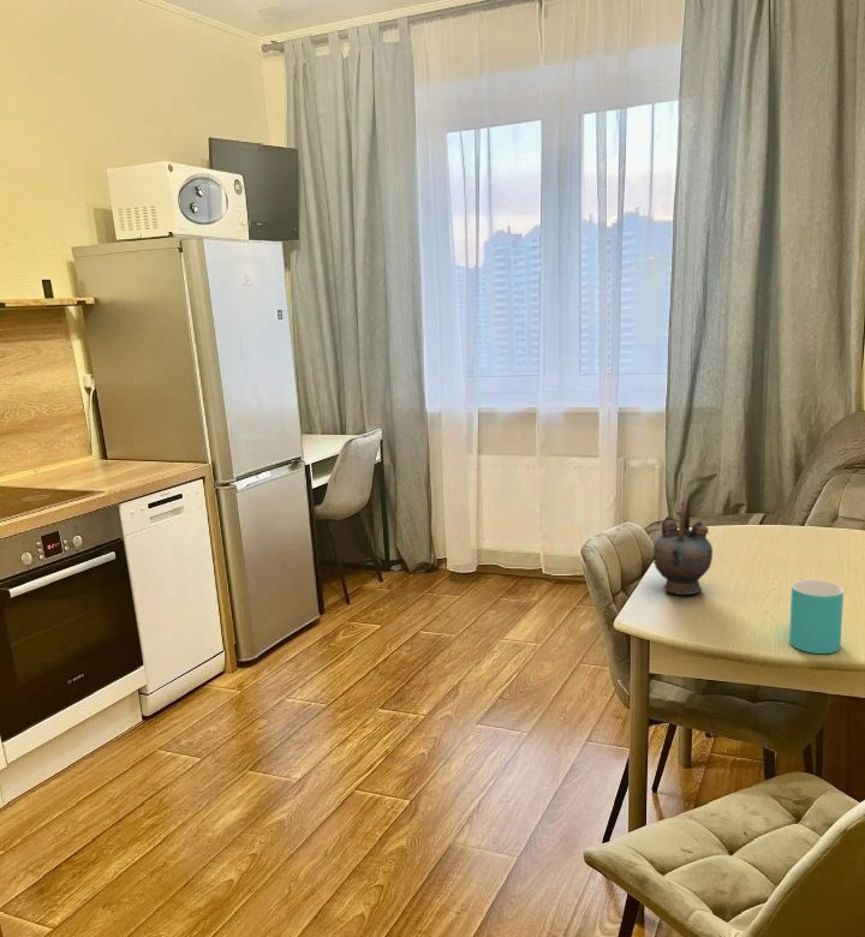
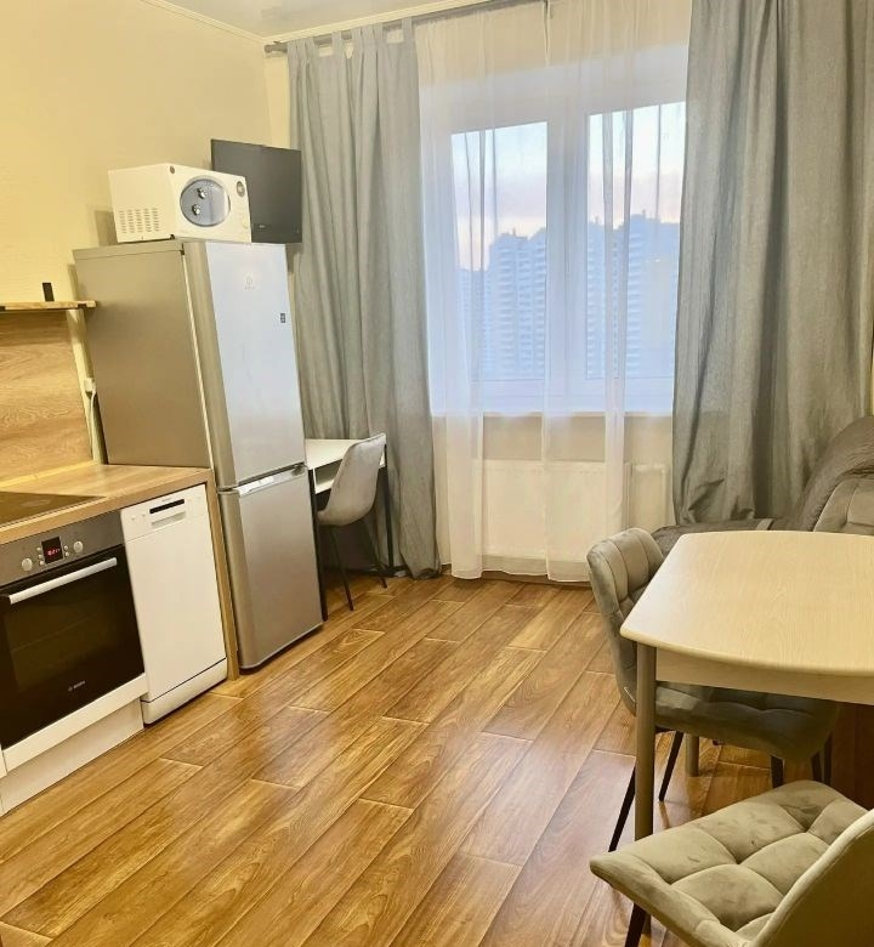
- teapot [650,494,714,596]
- cup [788,578,845,655]
